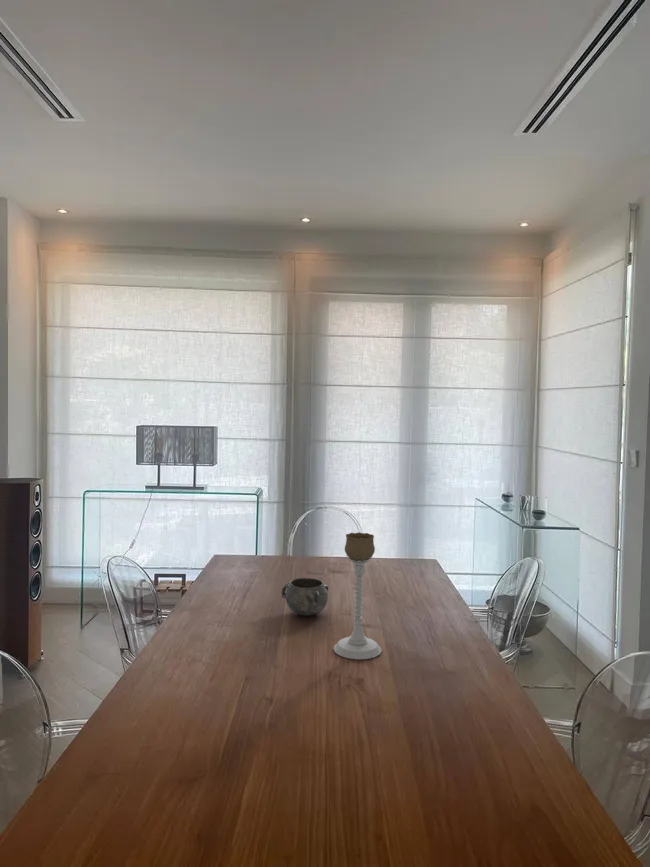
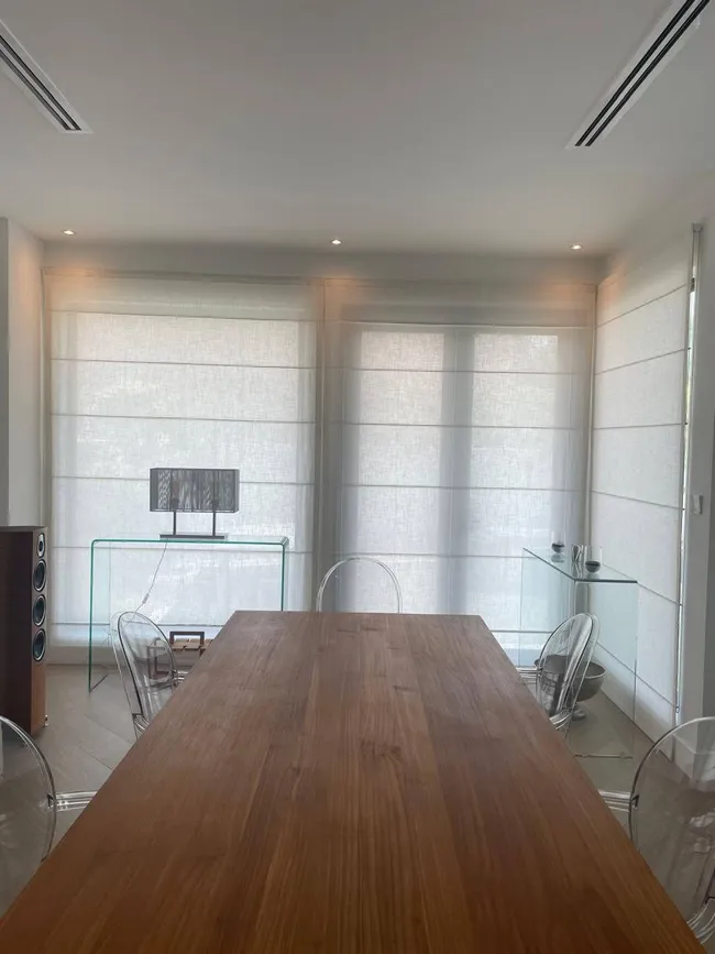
- decorative bowl [280,577,329,617]
- candle holder [333,532,383,660]
